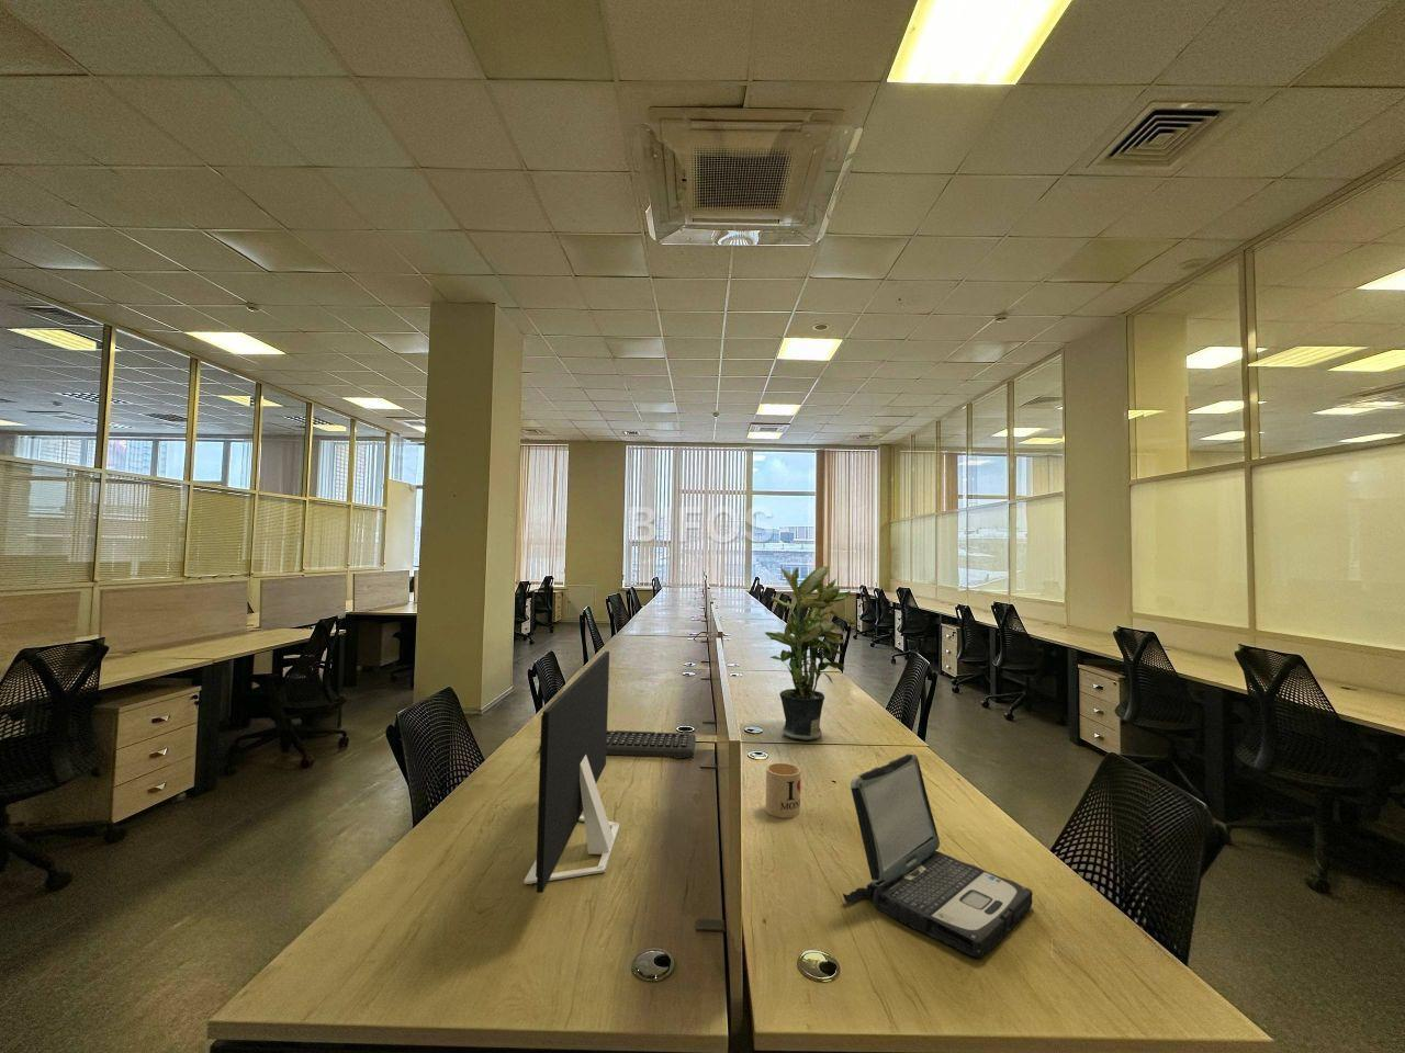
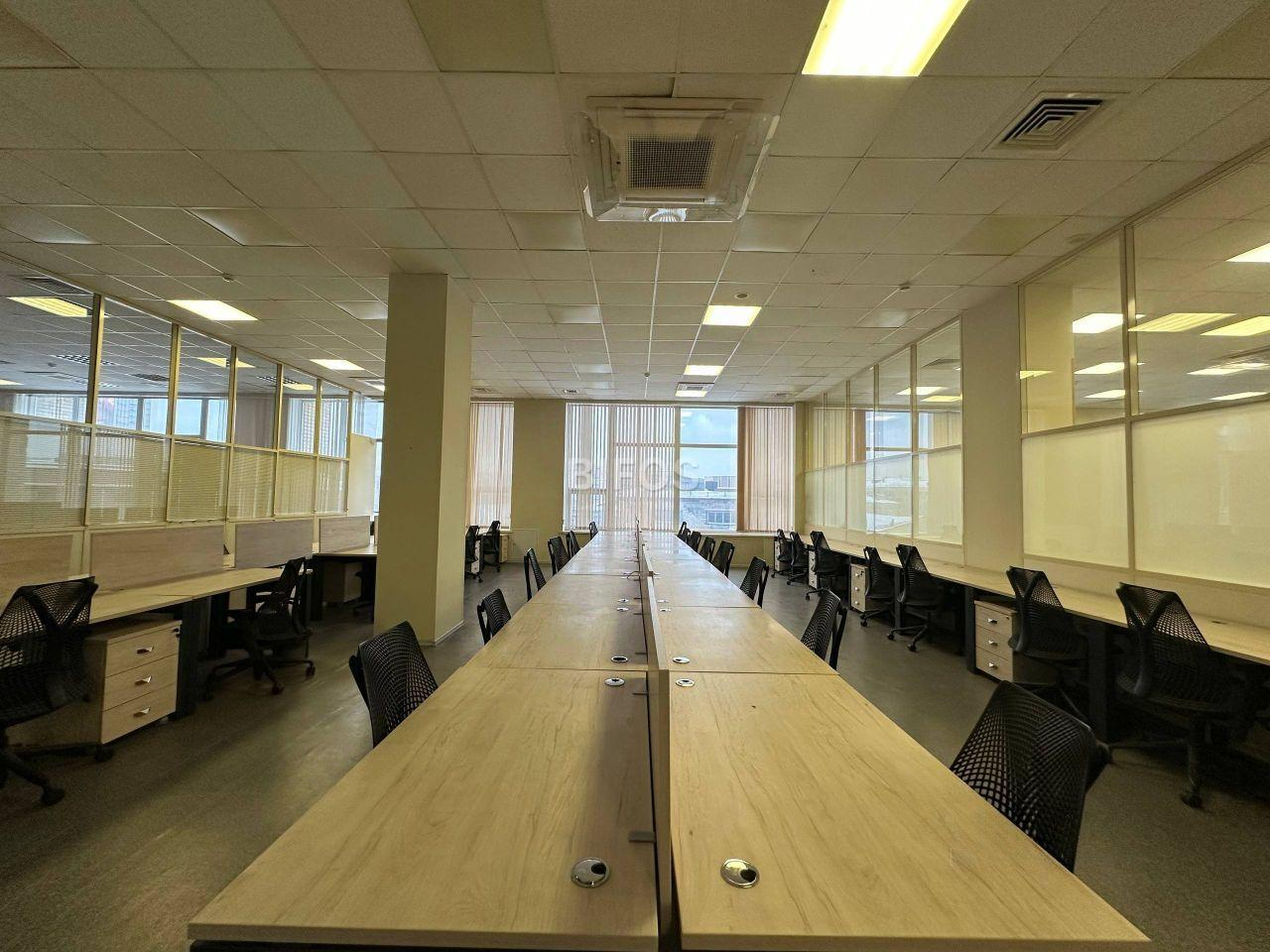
- monitor [522,650,621,894]
- potted plant [764,566,858,741]
- mug [766,762,801,820]
- keyboard [538,729,697,759]
- laptop [842,752,1034,959]
